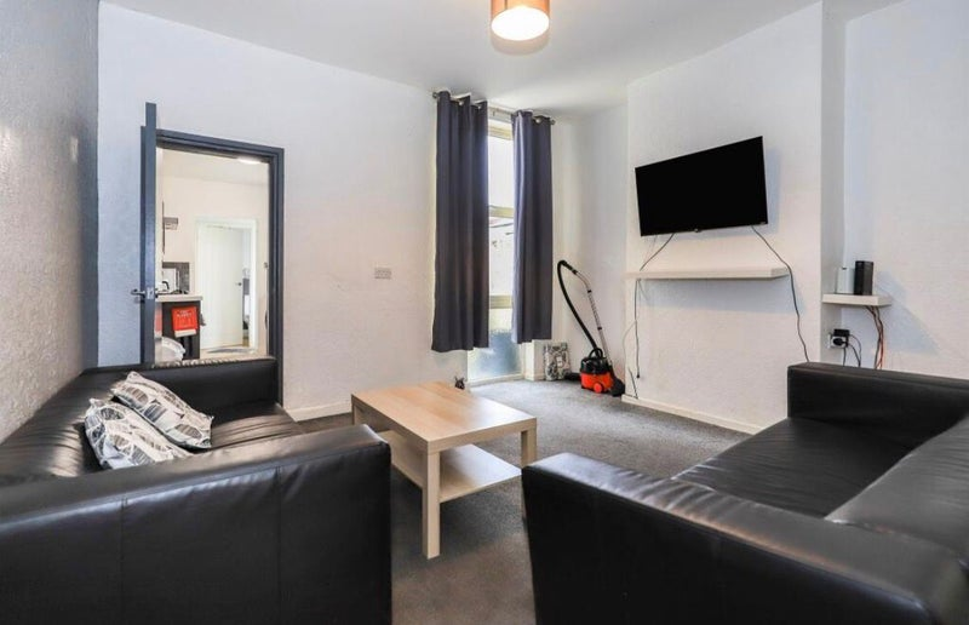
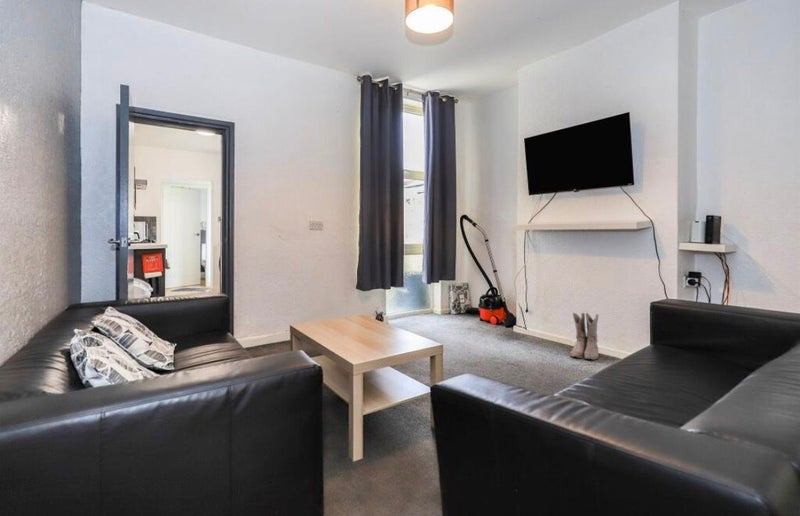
+ boots [569,311,600,361]
